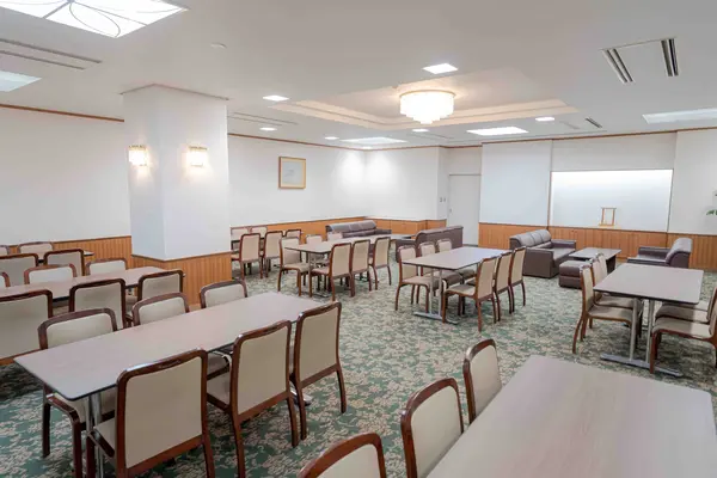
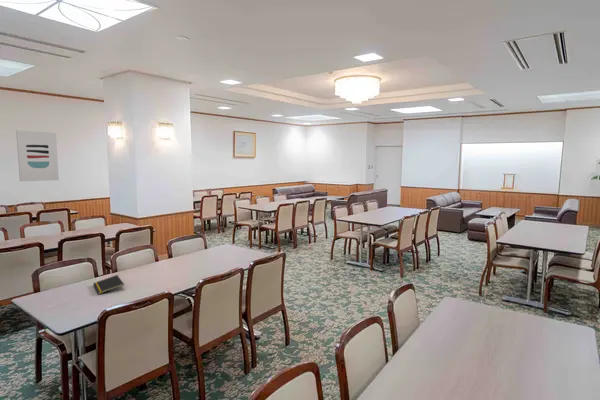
+ wall art [15,129,60,182]
+ notepad [92,274,125,295]
